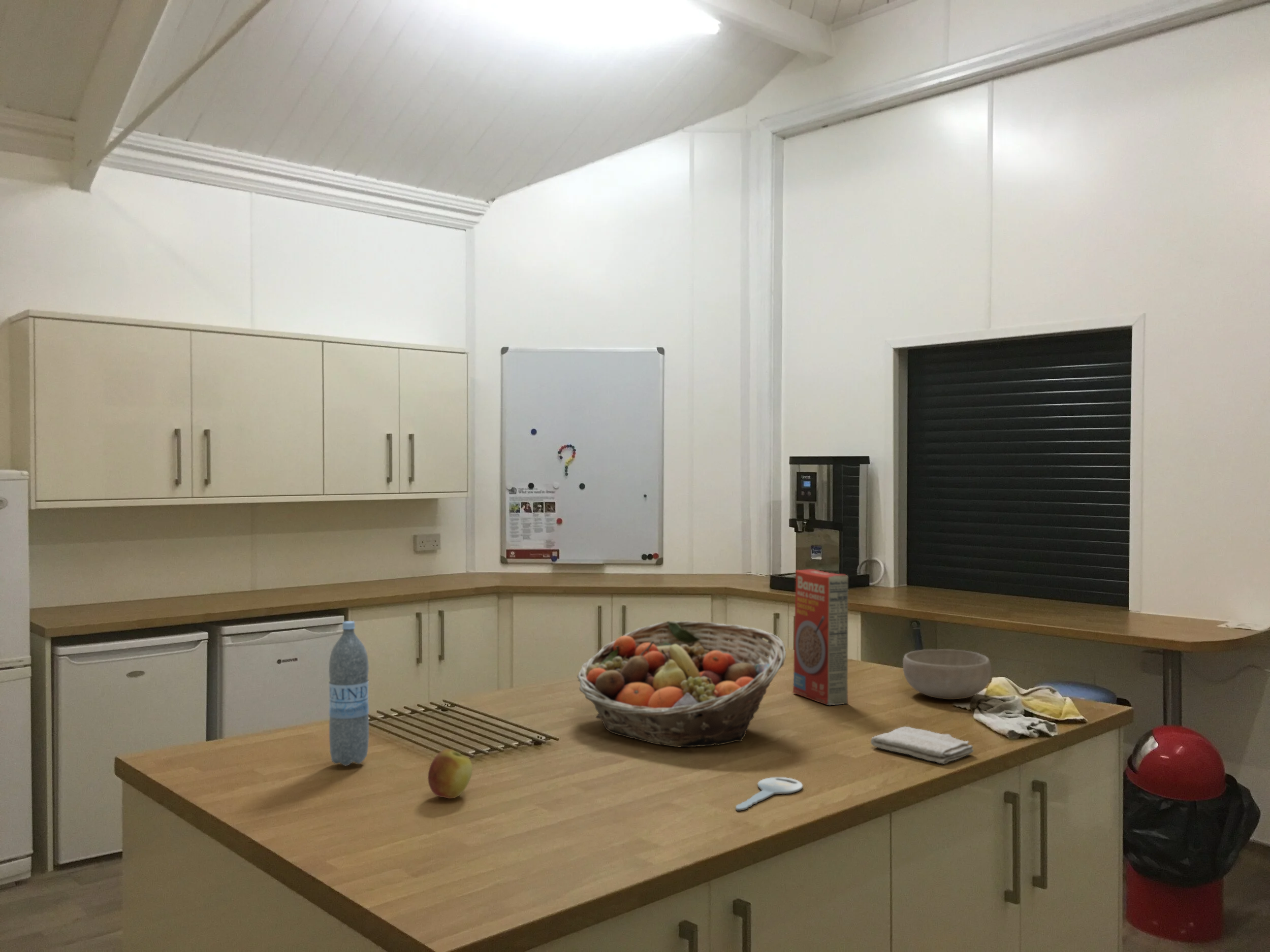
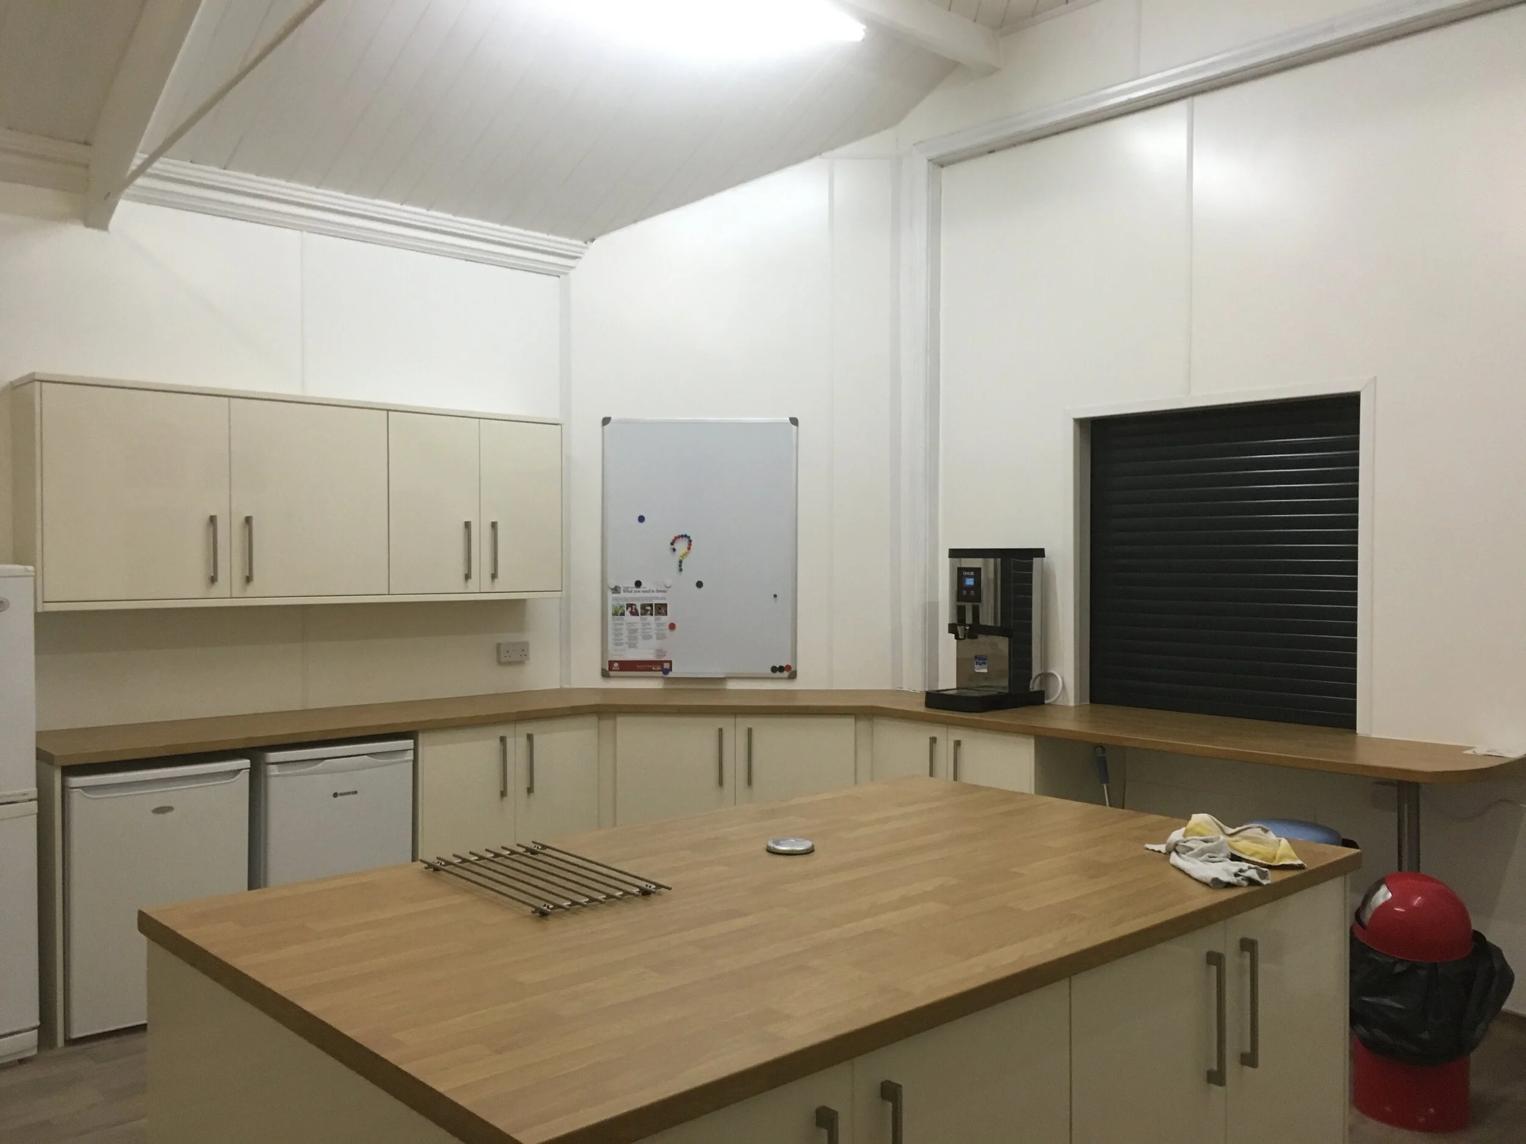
- washcloth [870,726,974,765]
- key [735,777,803,811]
- bowl [902,649,992,700]
- macaroni box [792,569,849,706]
- water bottle [328,620,369,766]
- fruit basket [577,620,786,748]
- apple [427,748,473,799]
